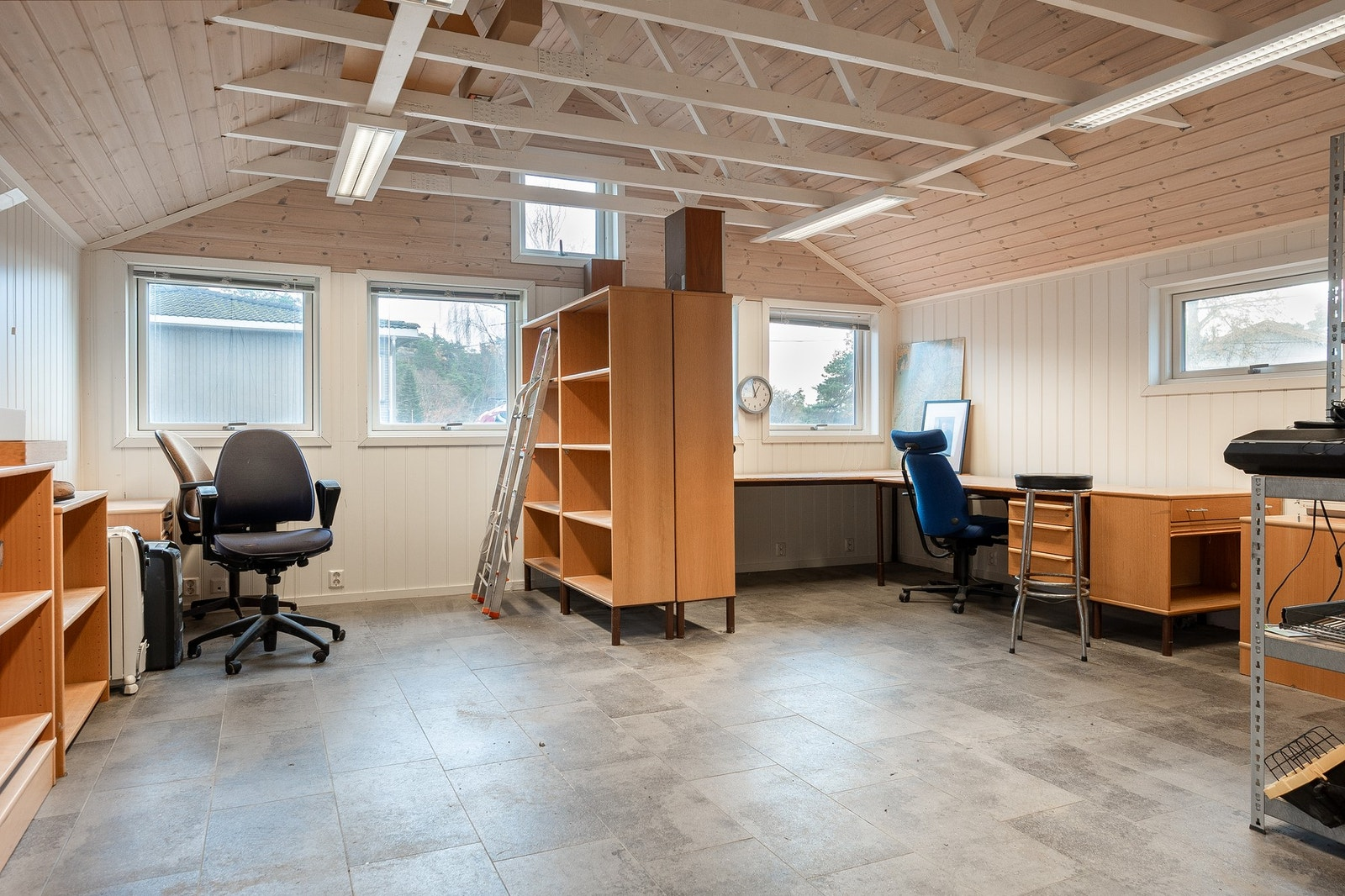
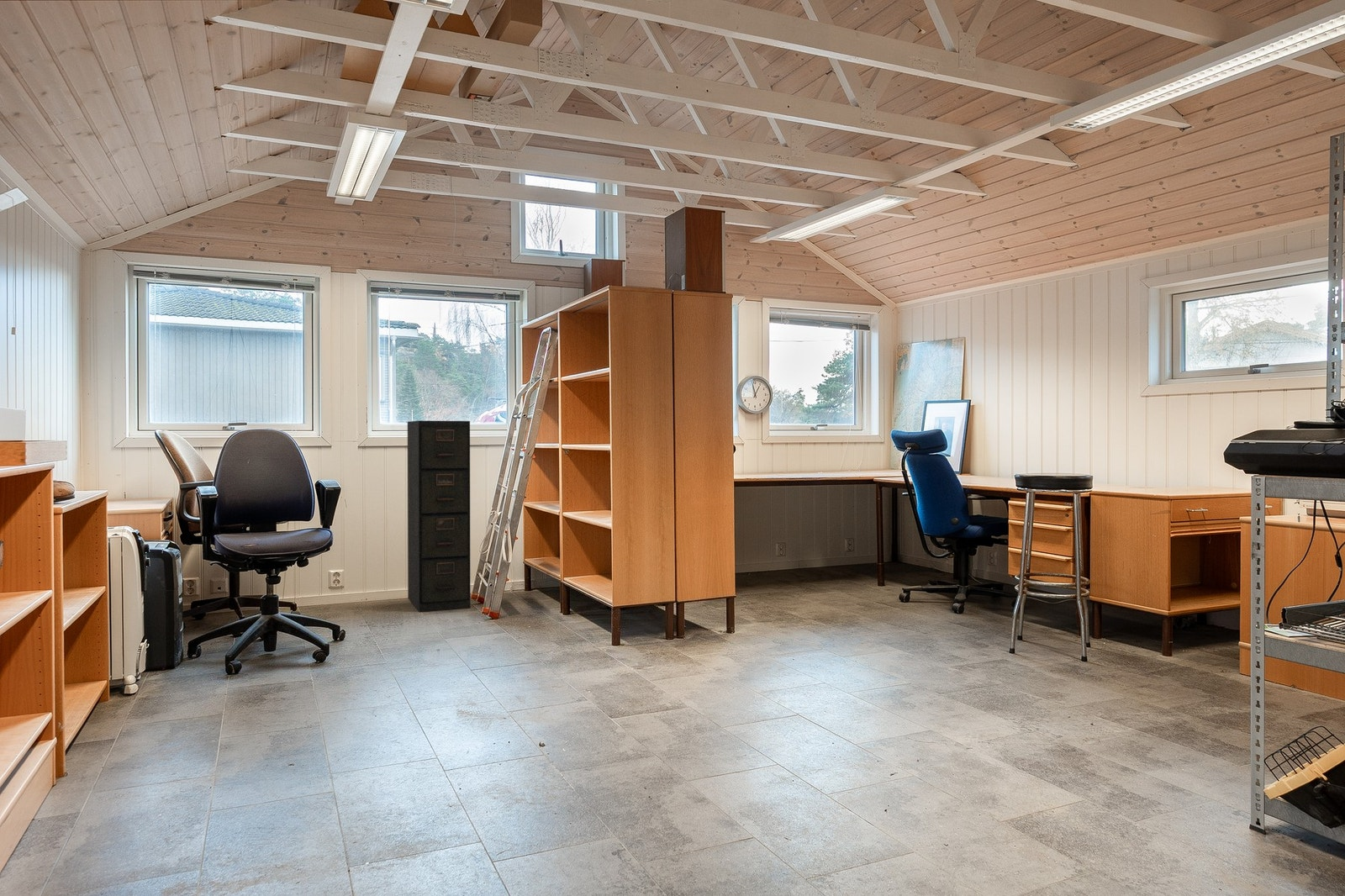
+ filing cabinet [407,419,472,613]
